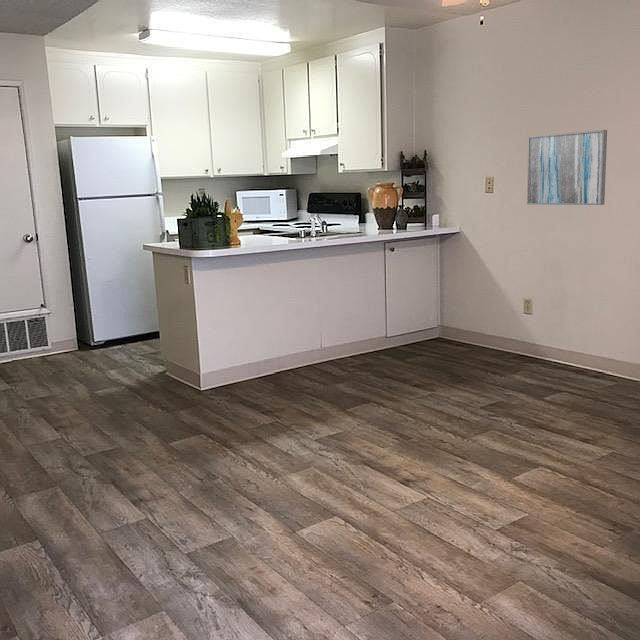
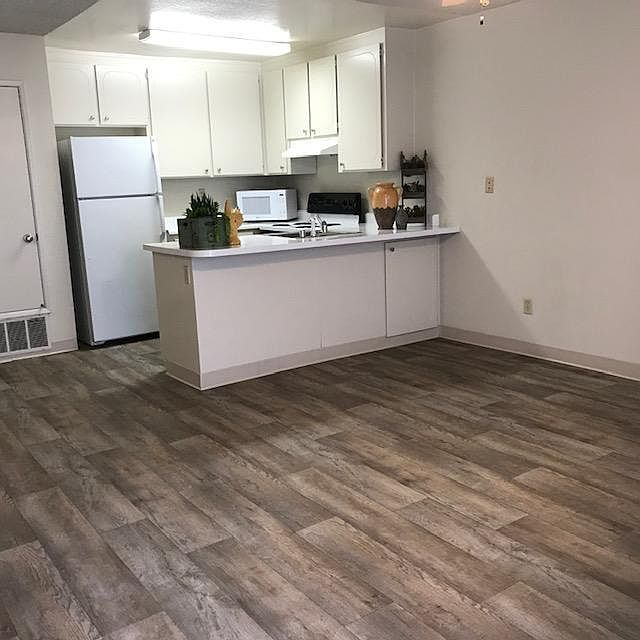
- wall art [526,129,608,206]
